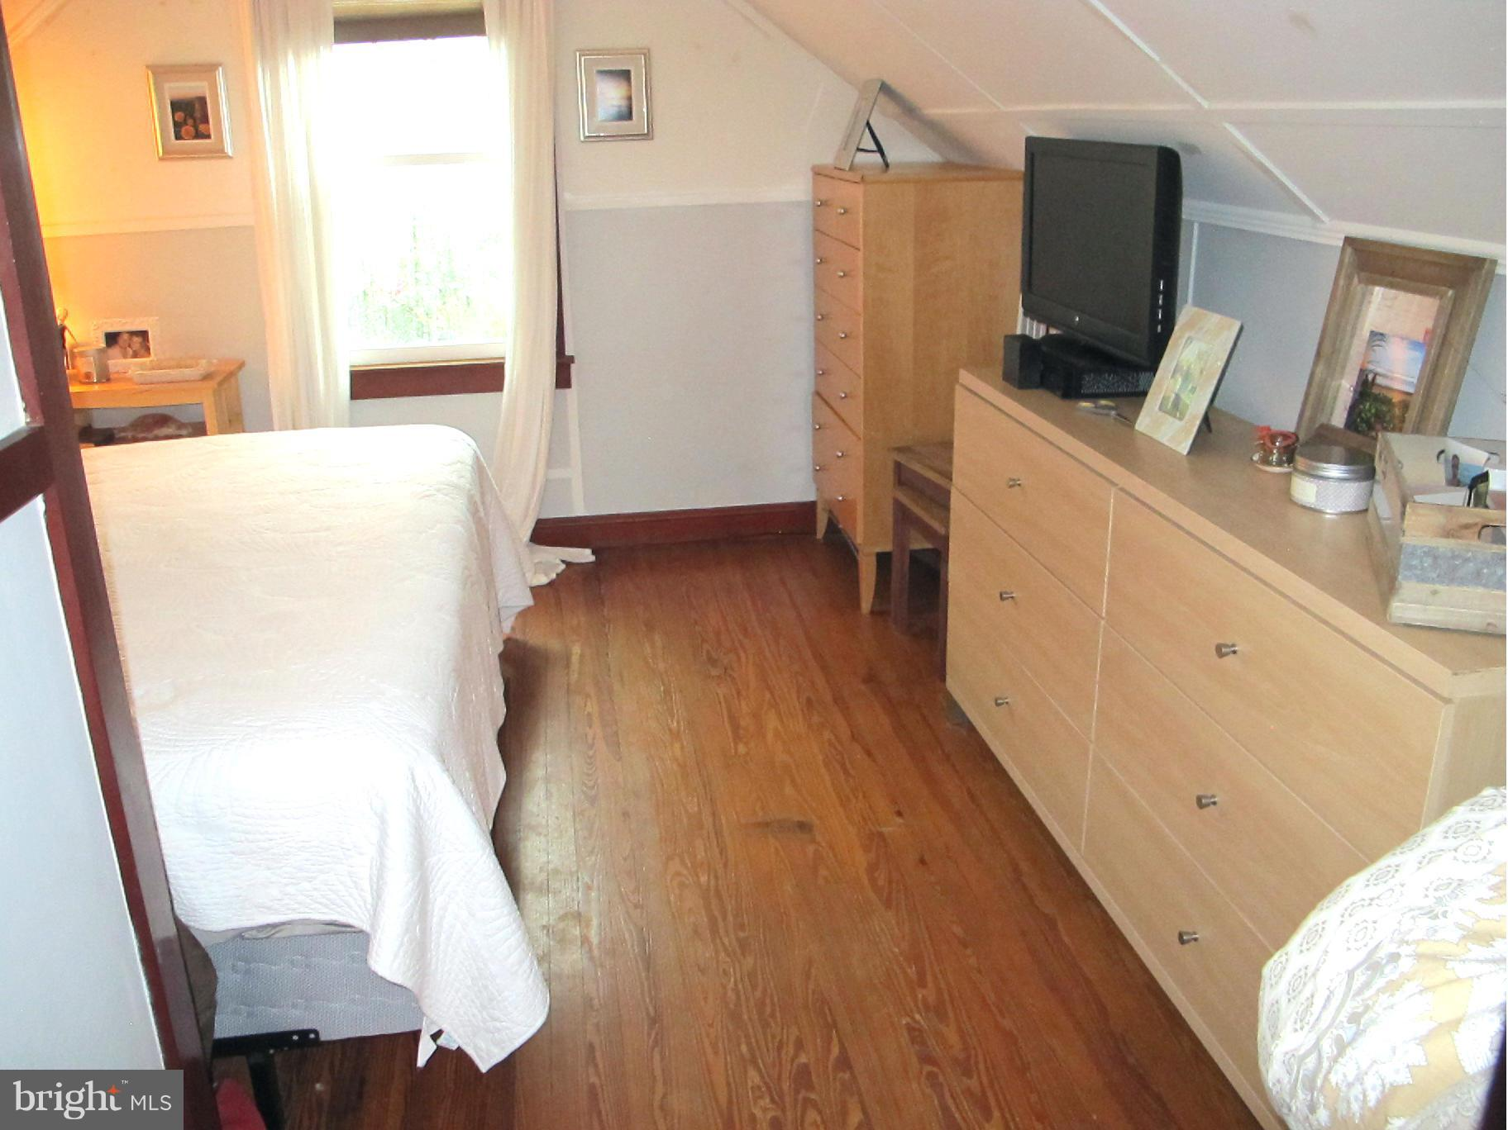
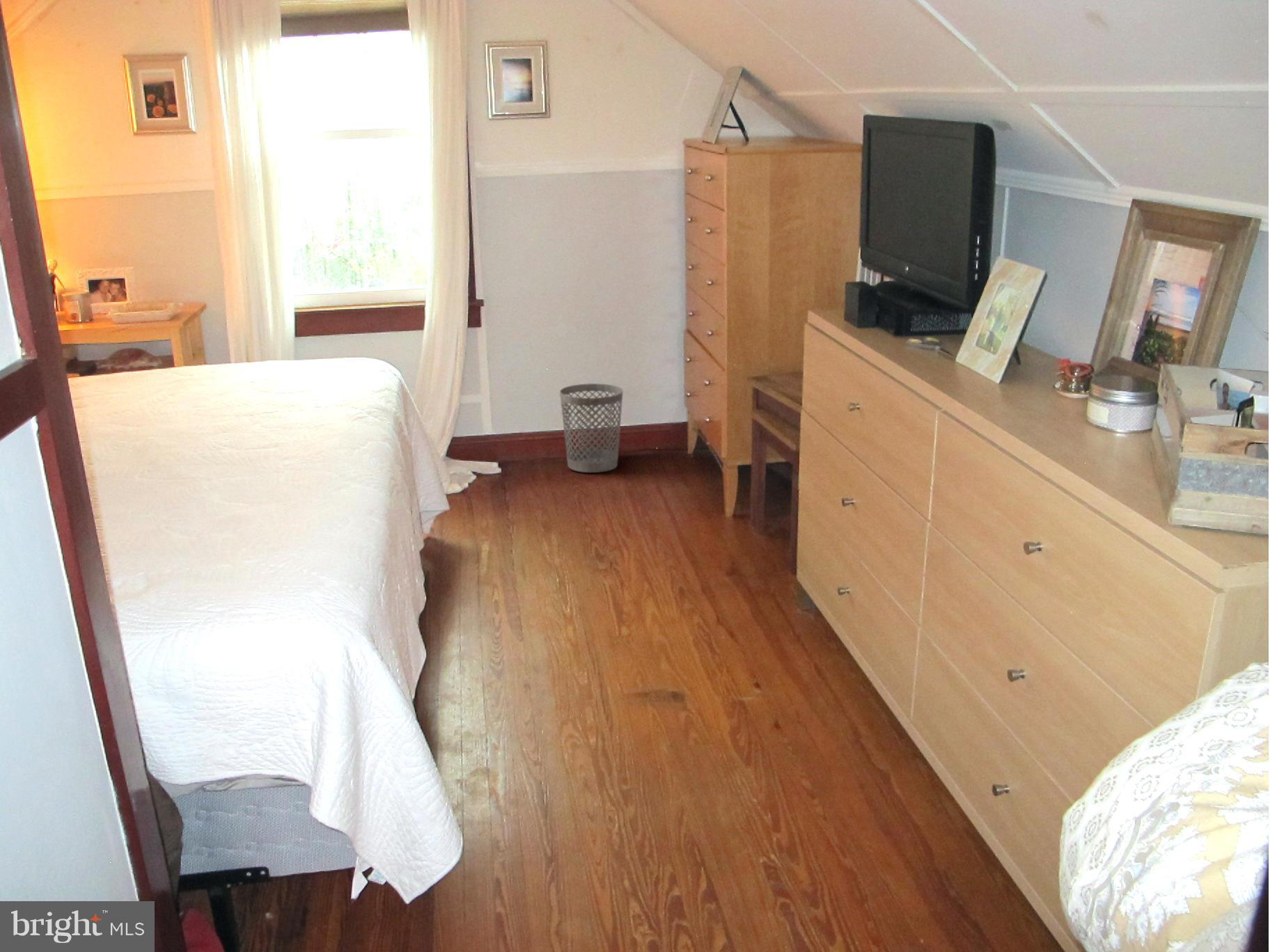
+ wastebasket [559,383,624,473]
